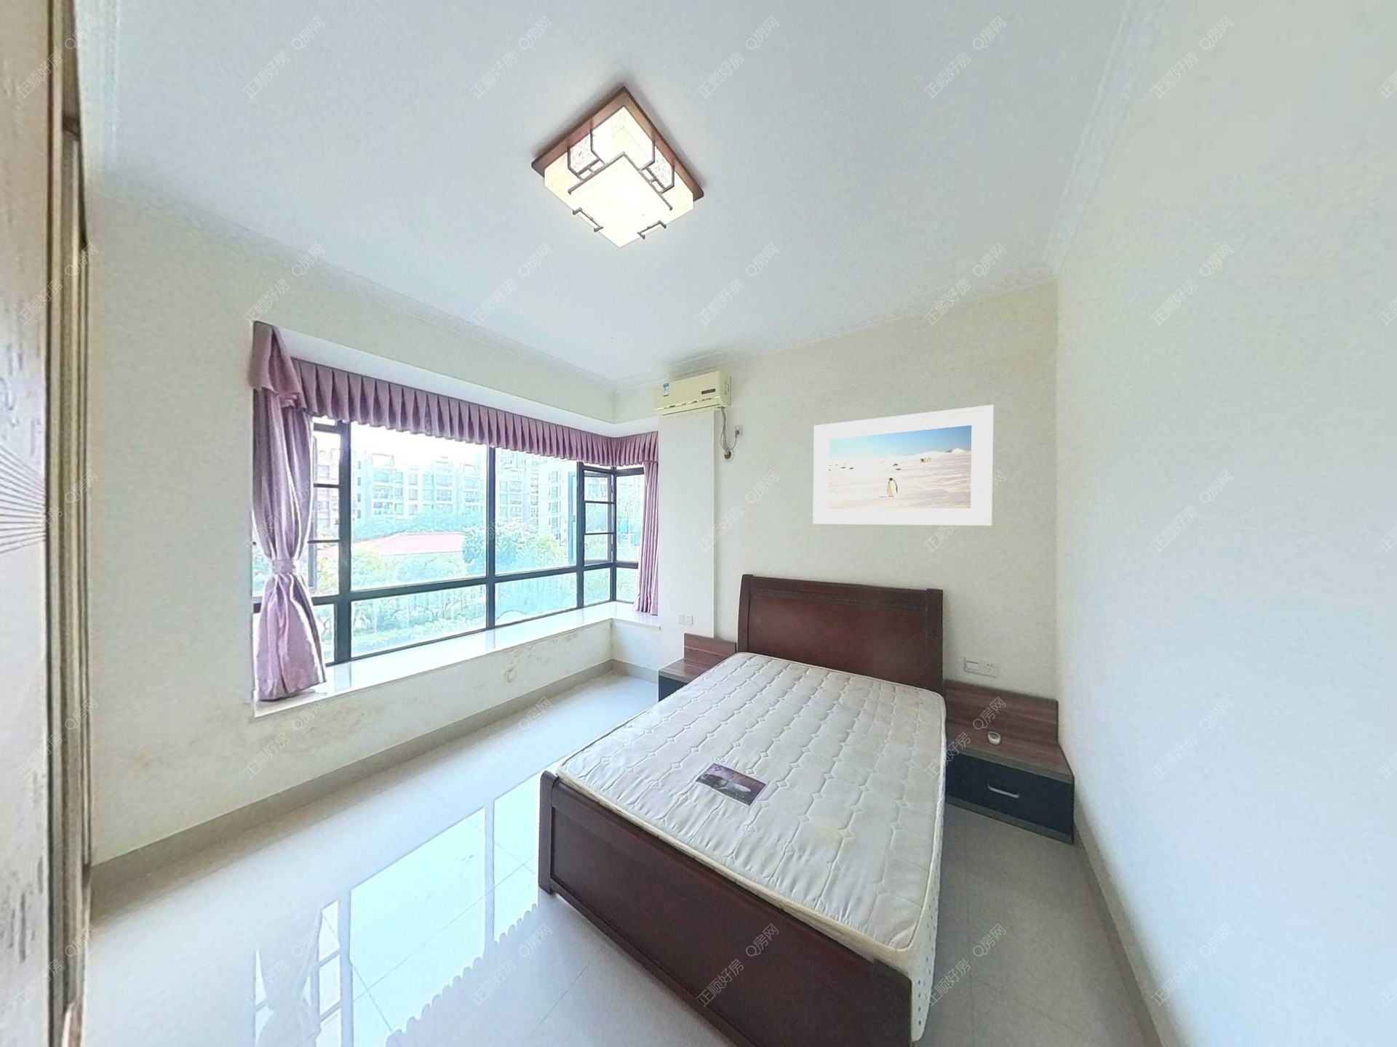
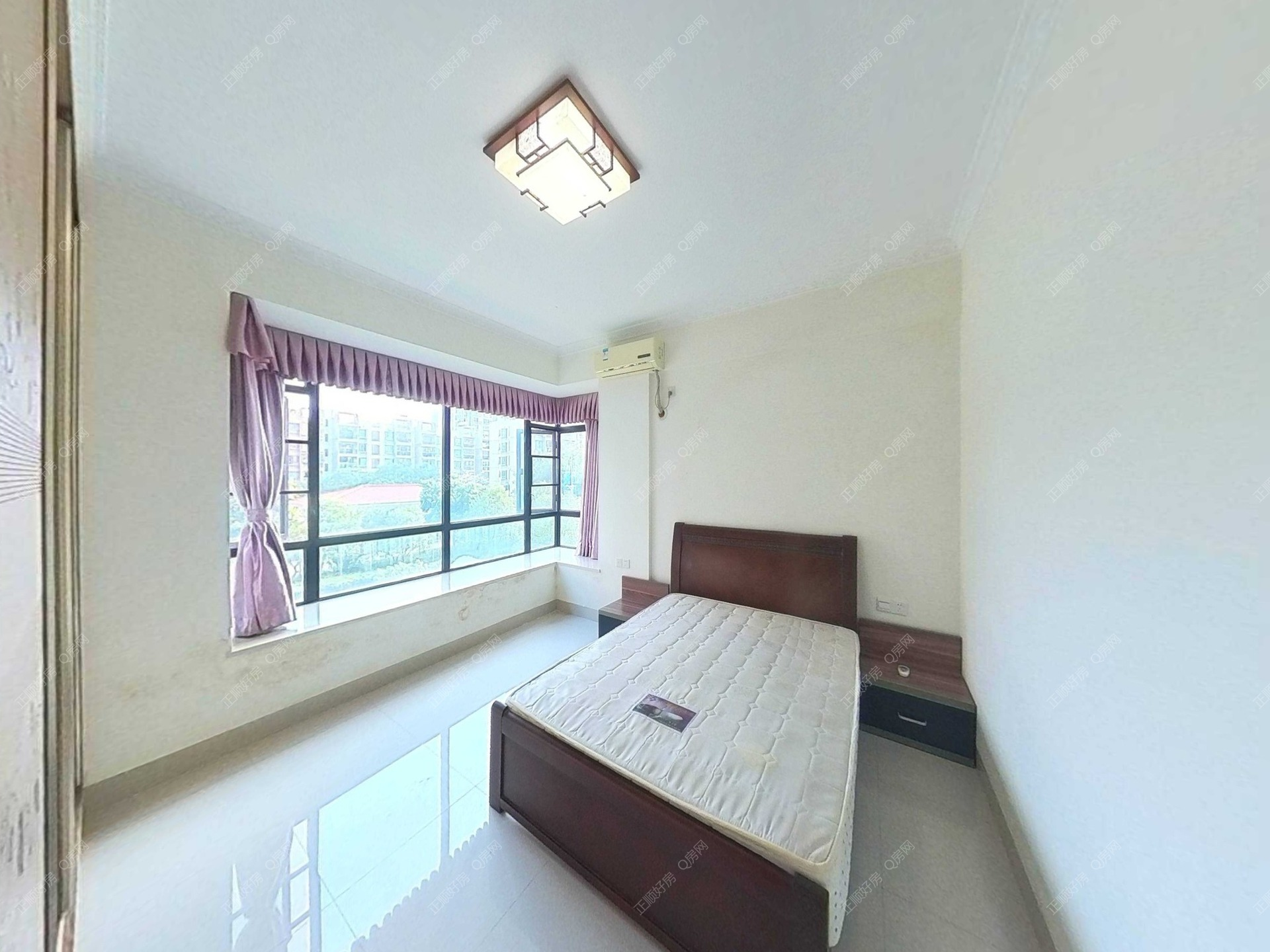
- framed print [813,405,994,527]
